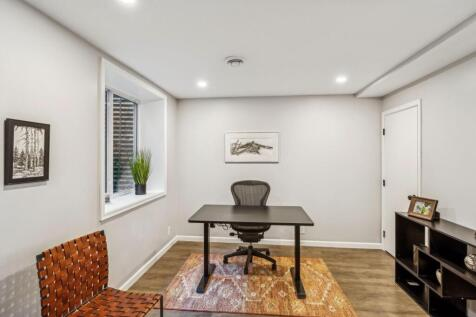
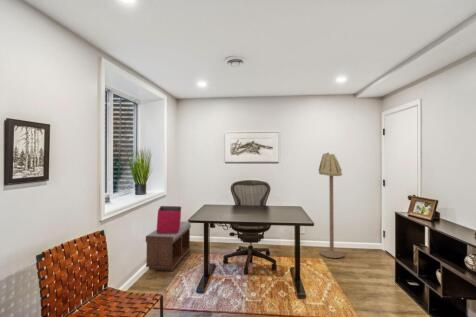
+ floor lamp [318,151,345,259]
+ bench [145,221,192,272]
+ storage bin [156,205,182,233]
